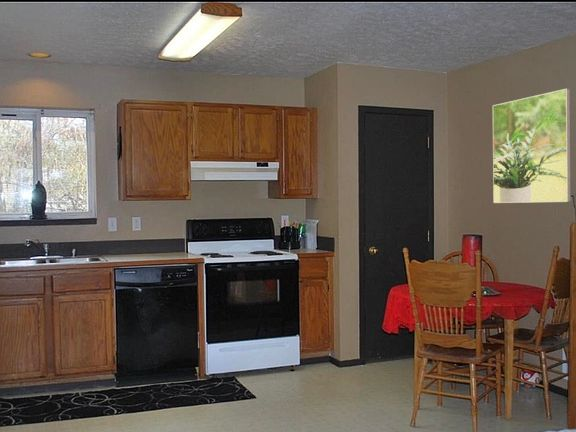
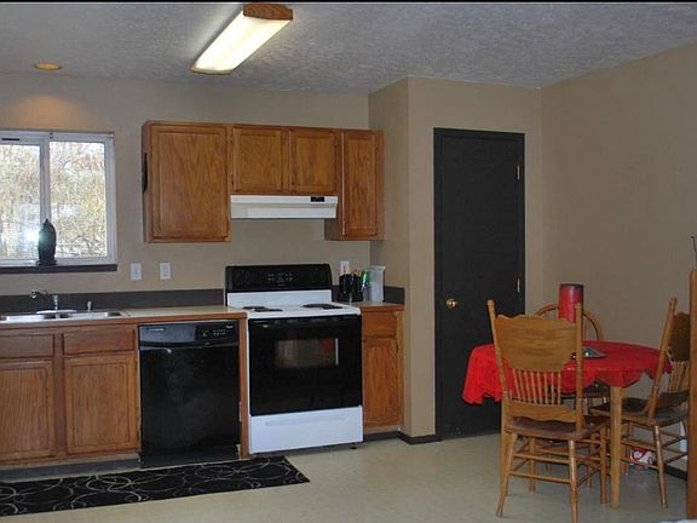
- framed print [492,88,572,204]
